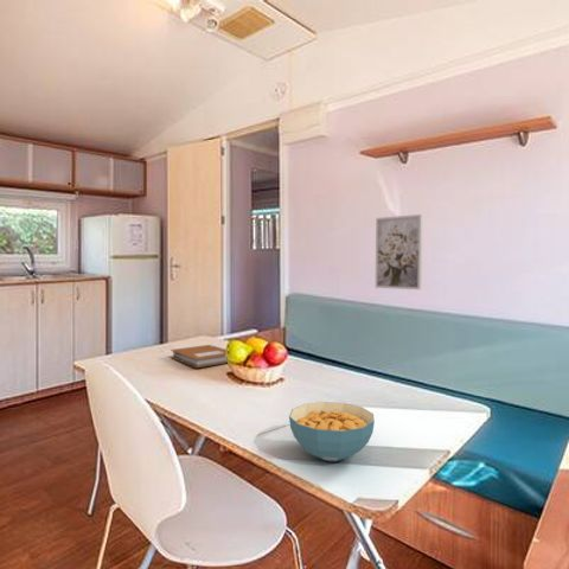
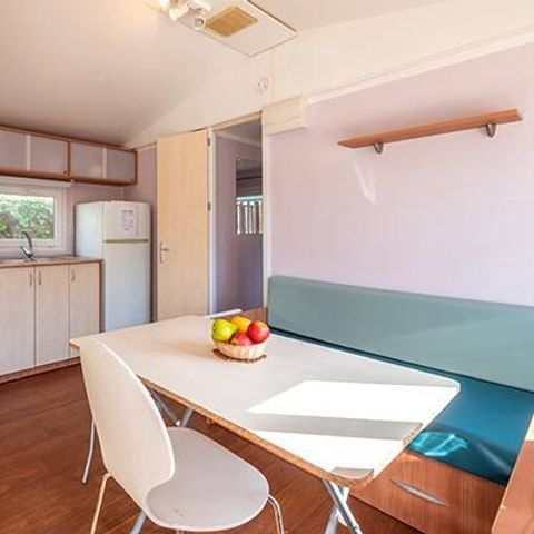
- cereal bowl [288,401,376,462]
- wall art [375,213,424,290]
- notebook [170,344,229,369]
